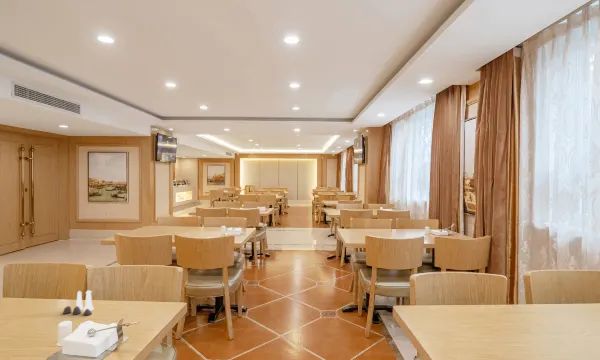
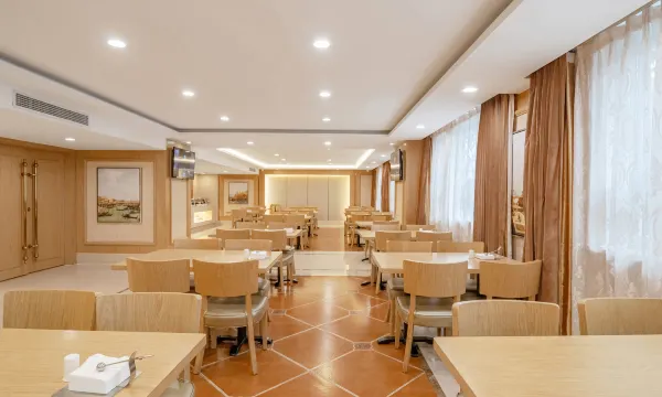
- salt and pepper shaker set [61,289,95,316]
